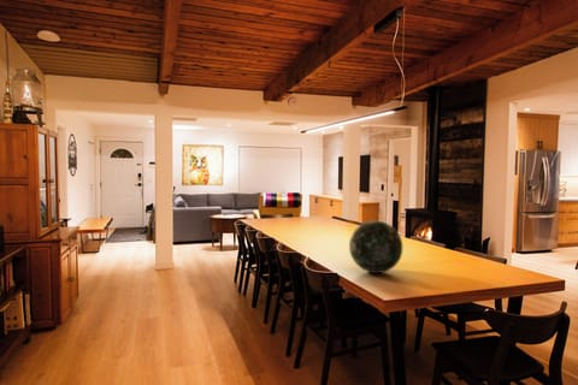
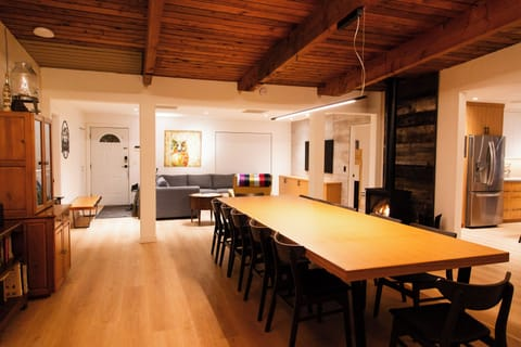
- decorative orb [348,219,403,274]
